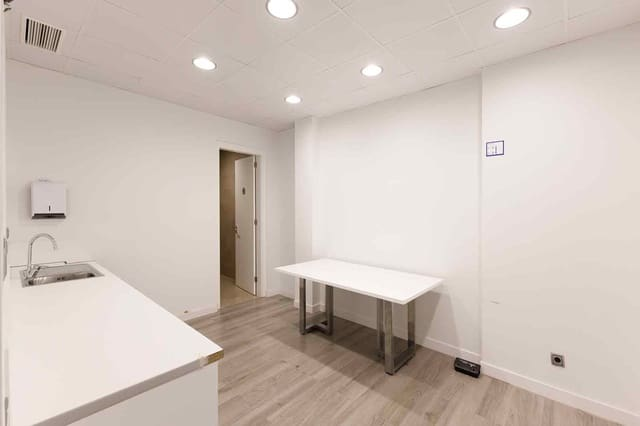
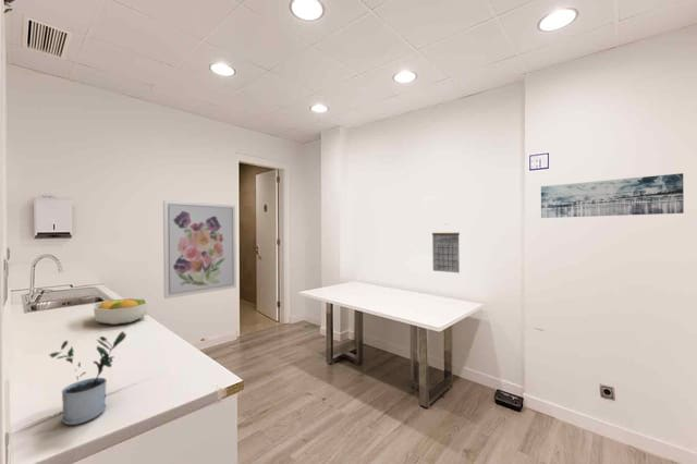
+ wall art [162,199,237,300]
+ potted plant [48,330,127,426]
+ wall art [540,172,685,219]
+ fruit bowl [93,297,149,326]
+ calendar [431,222,461,274]
